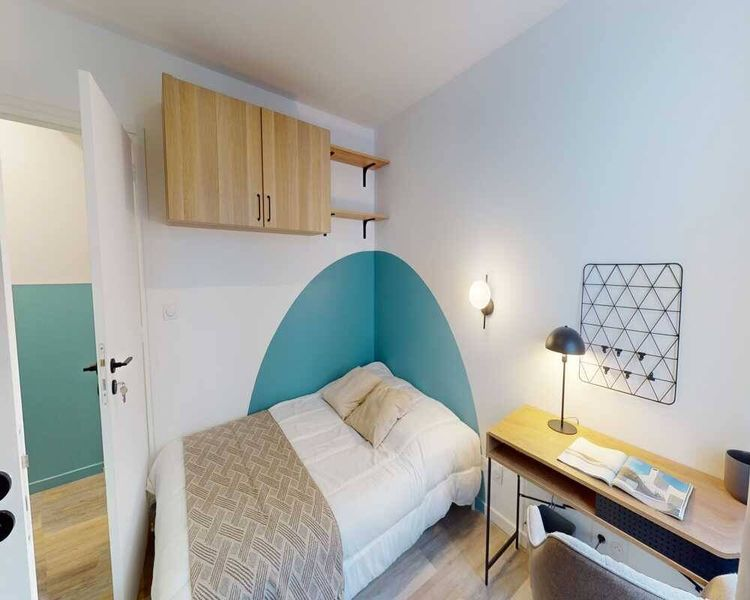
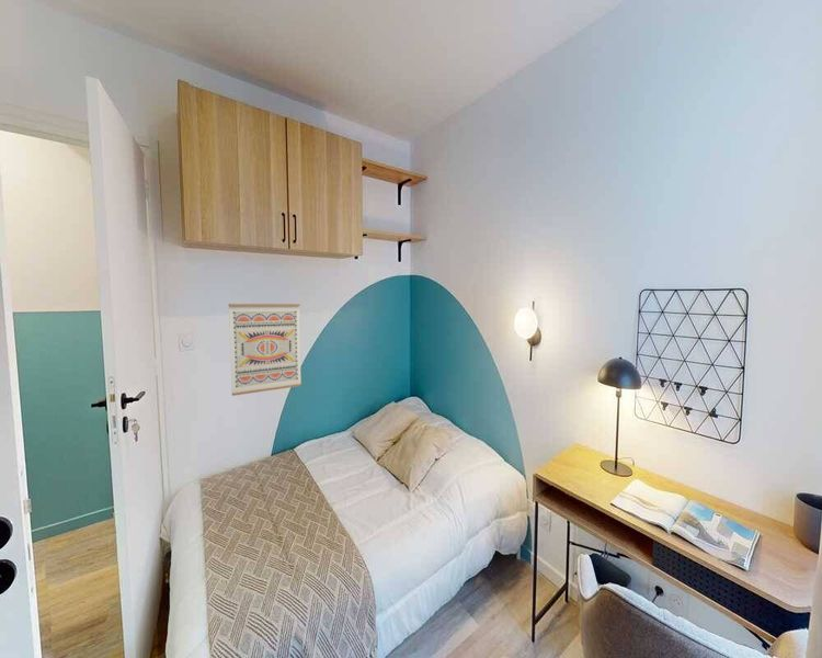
+ wall art [228,303,302,397]
